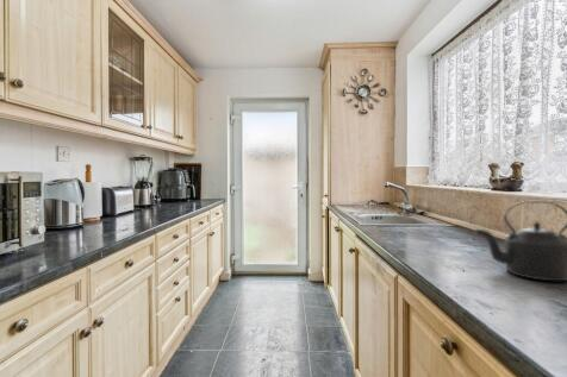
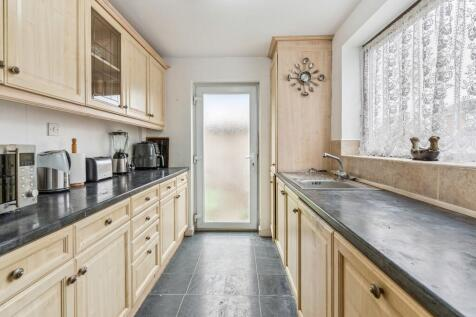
- kettle [474,200,567,282]
